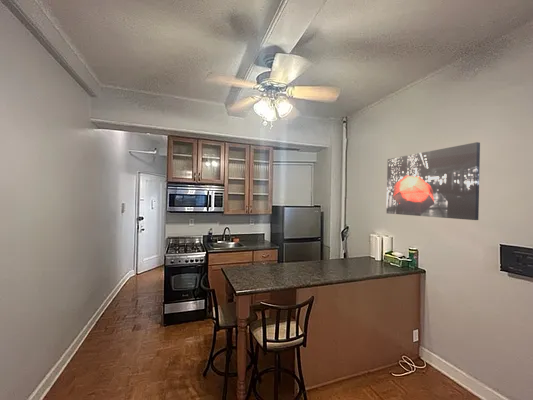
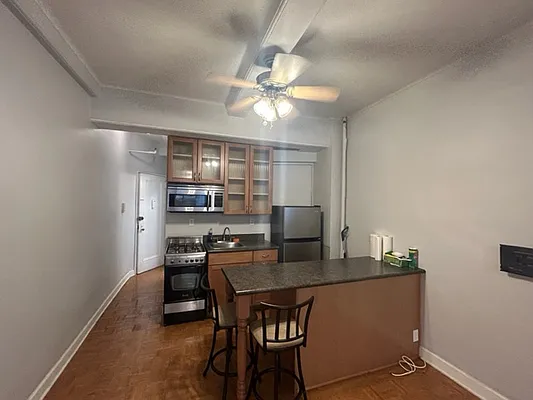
- wall art [386,141,481,221]
